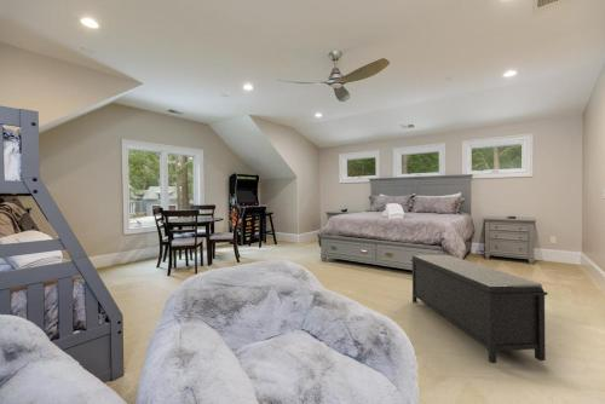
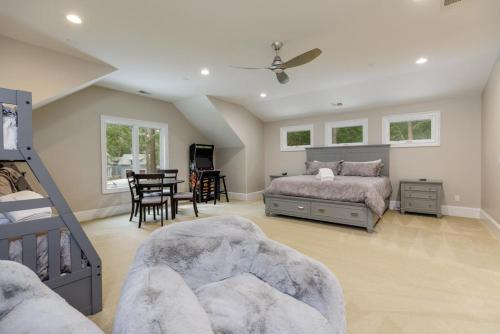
- bench [410,254,548,364]
